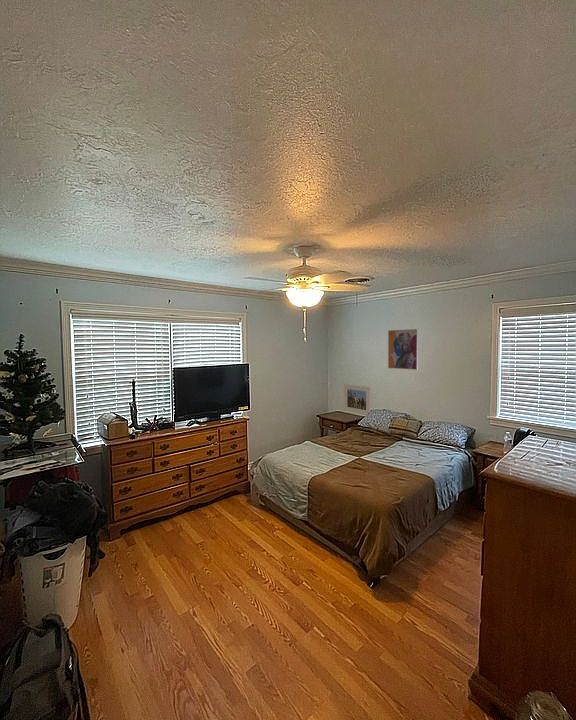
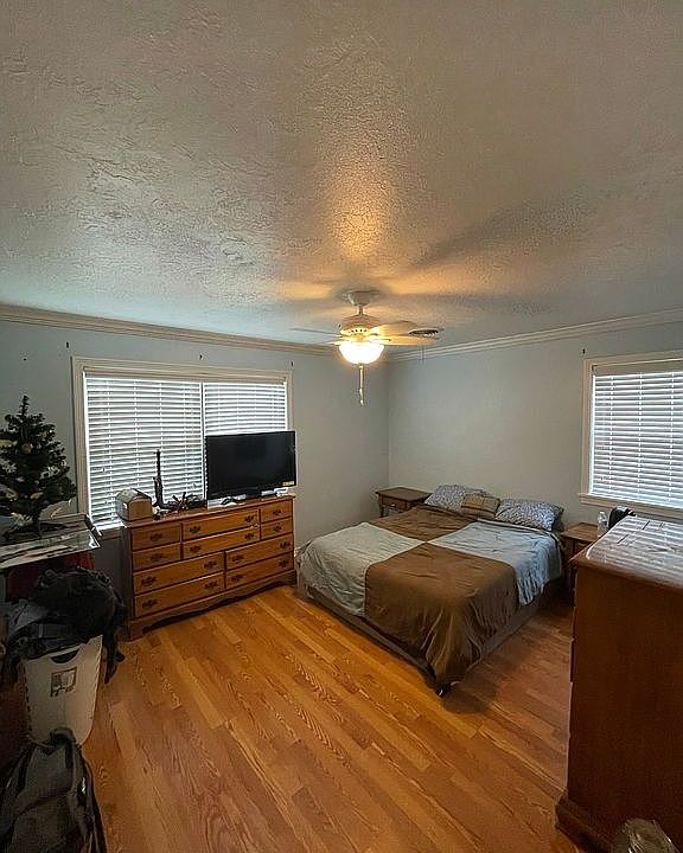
- wall art [387,328,419,371]
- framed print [343,383,372,416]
